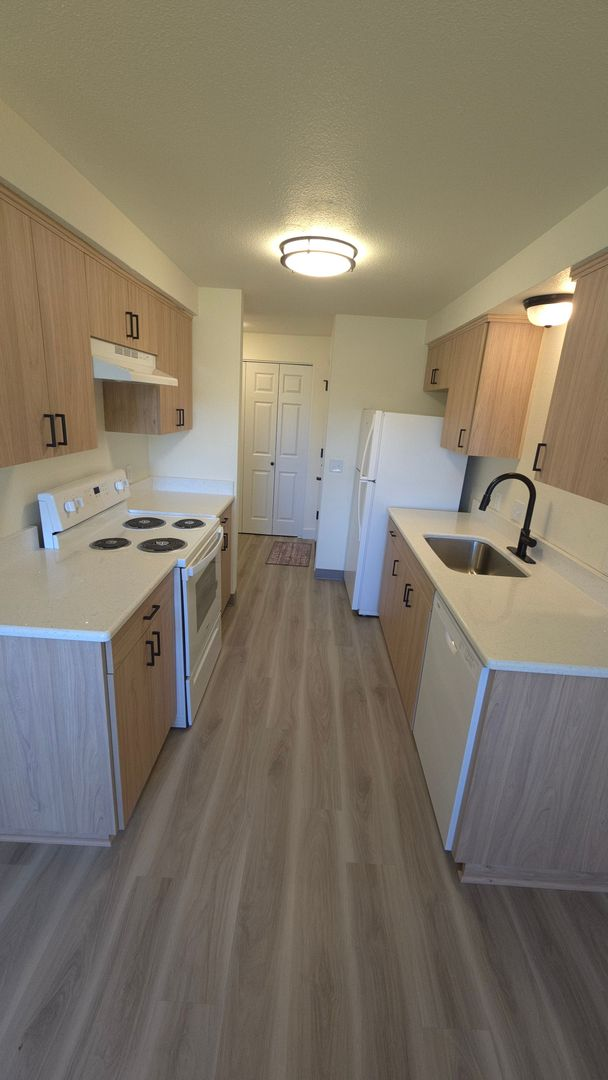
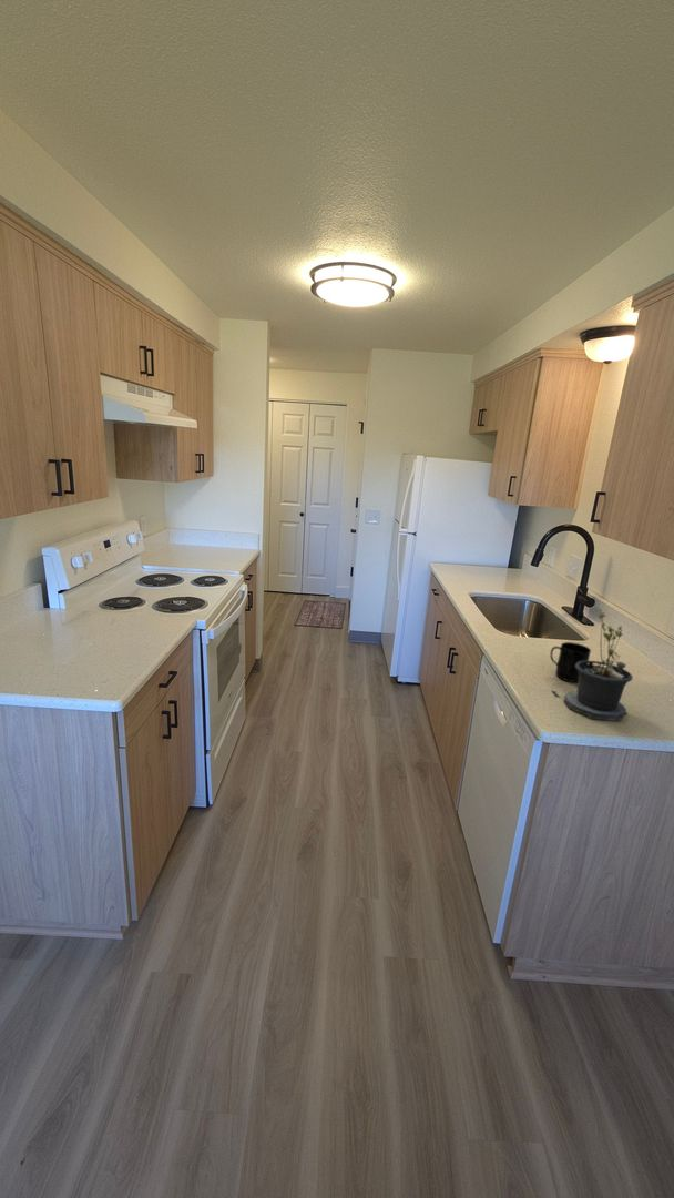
+ potted plant [551,611,634,722]
+ mug [549,641,592,683]
